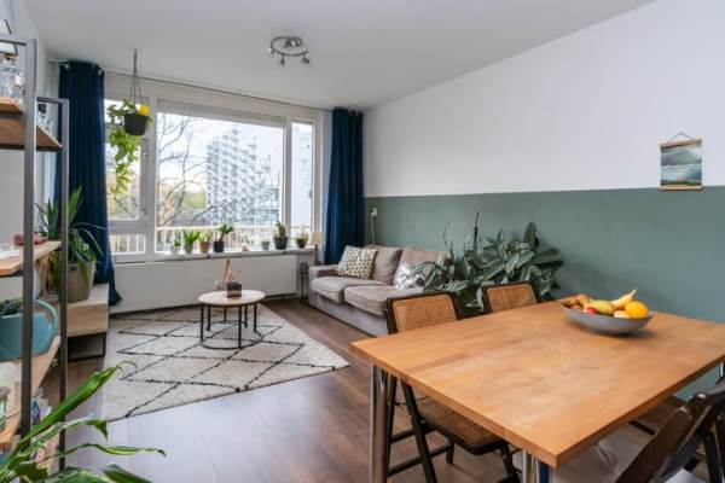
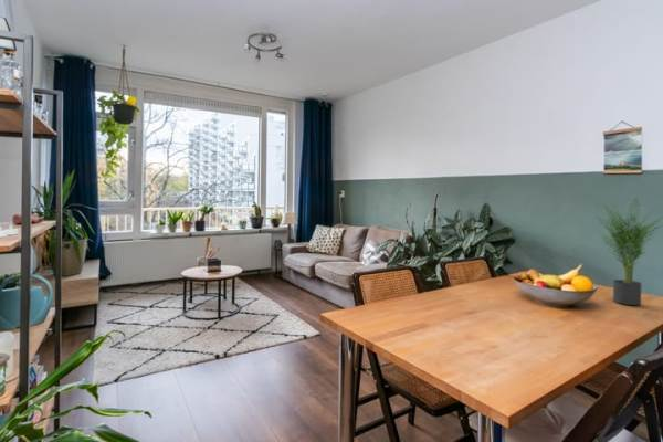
+ potted plant [593,194,663,306]
